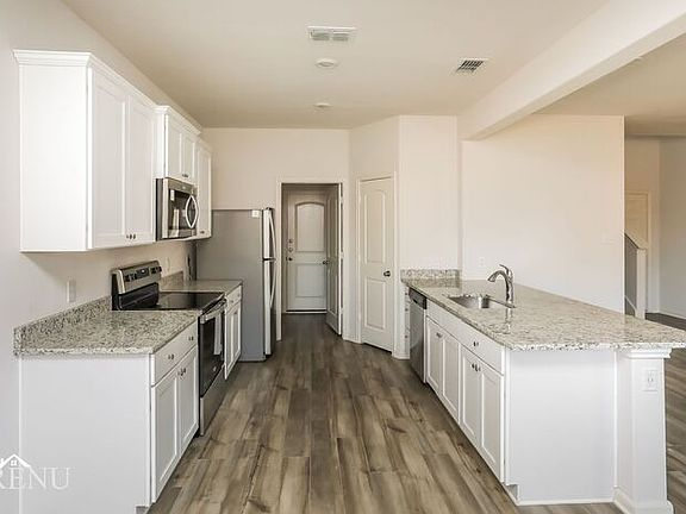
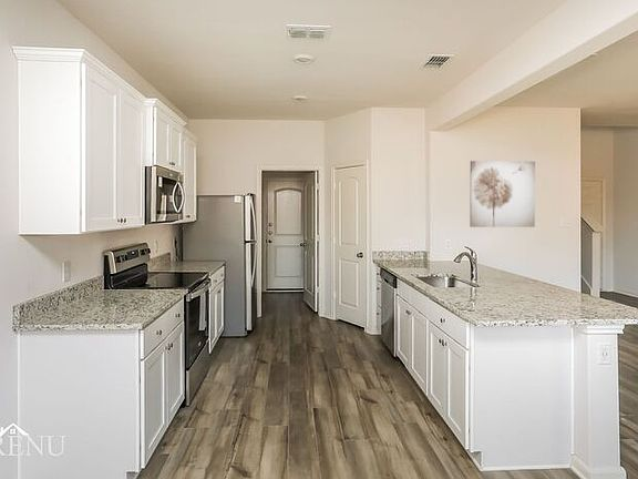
+ wall art [469,160,536,228]
